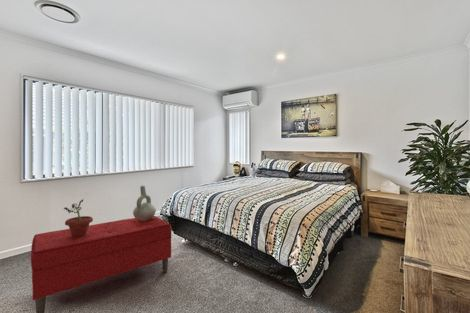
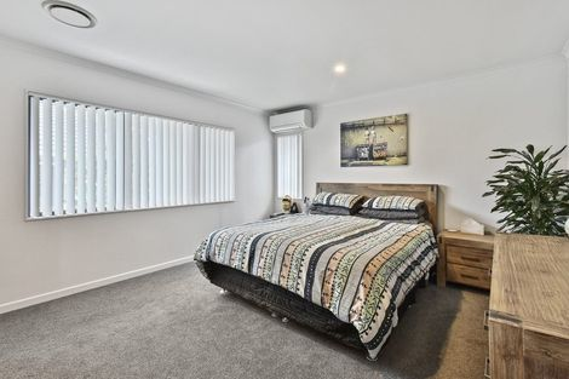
- bench [30,215,172,313]
- potted plant [62,199,94,237]
- decorative vase [132,185,157,221]
